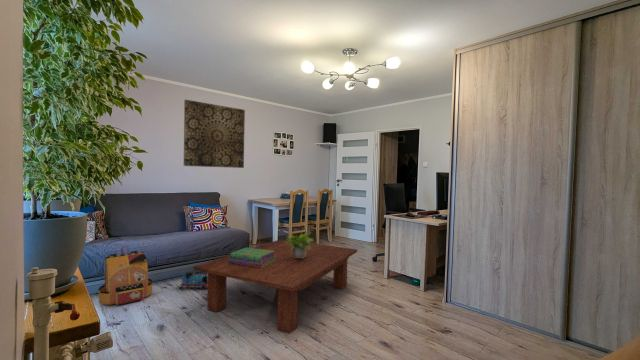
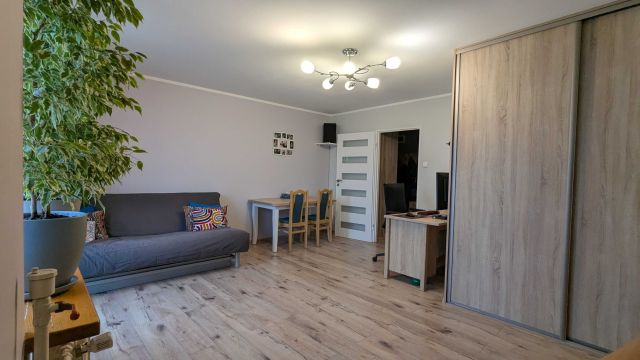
- backpack [98,245,154,306]
- wall art [183,99,246,169]
- stack of books [229,247,275,268]
- potted plant [284,231,314,259]
- toy train [179,272,208,290]
- coffee table [193,238,358,334]
